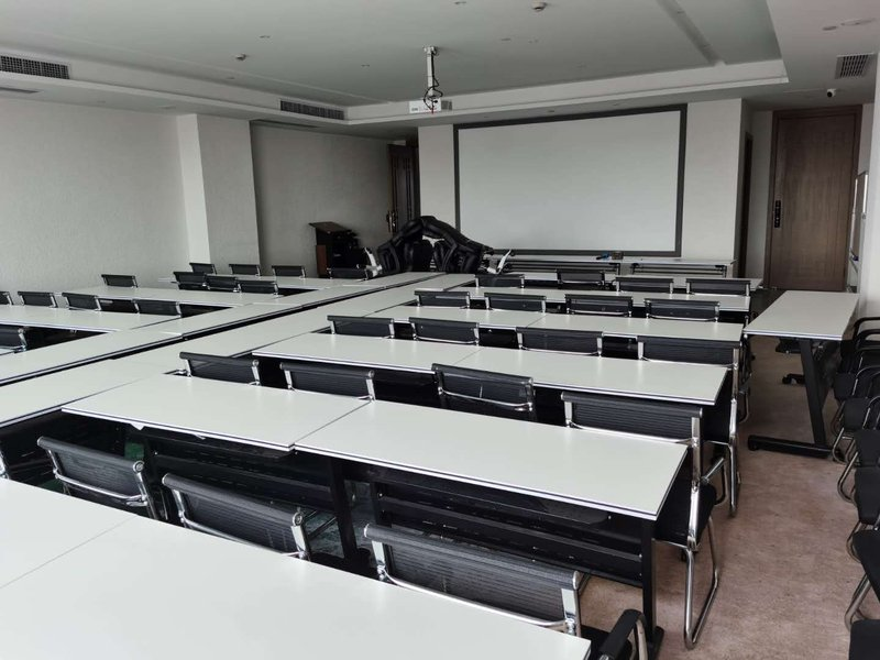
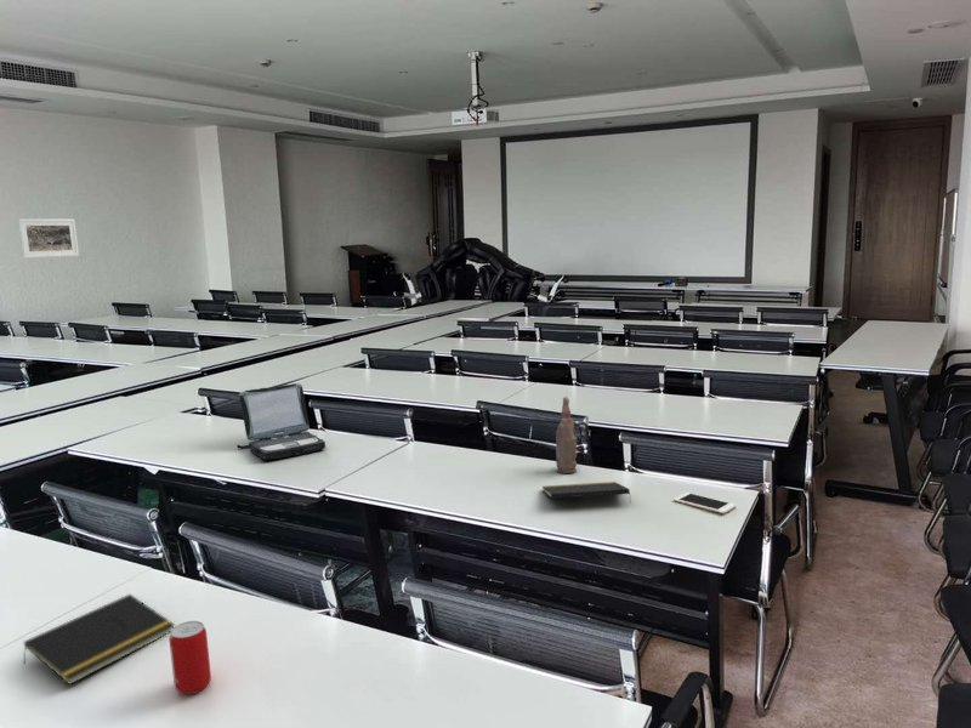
+ beverage can [167,620,212,695]
+ notepad [22,593,176,686]
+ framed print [17,217,80,260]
+ laptop [235,382,326,461]
+ cell phone [672,491,738,514]
+ bottle [555,396,578,474]
+ notepad [541,480,632,504]
